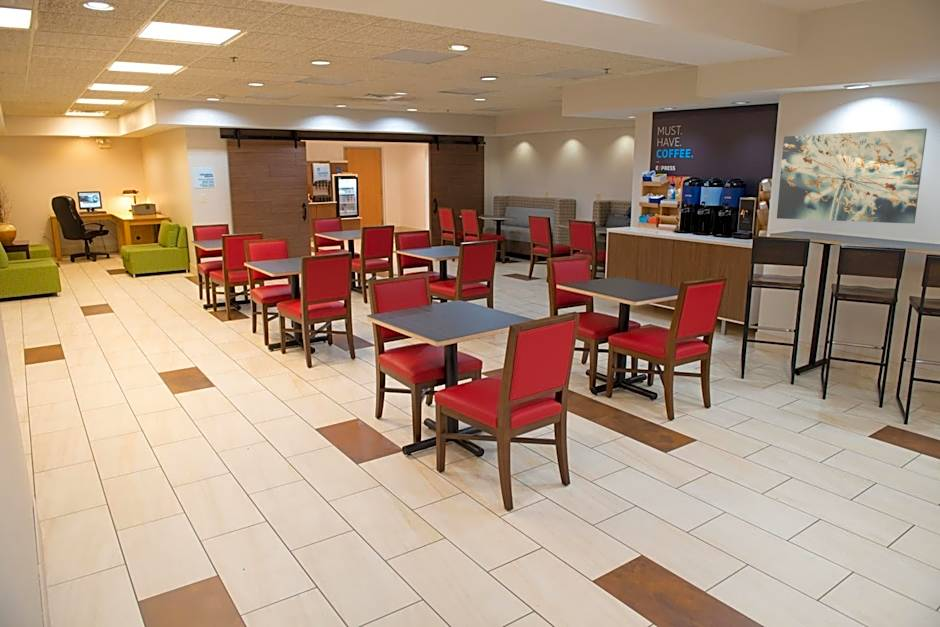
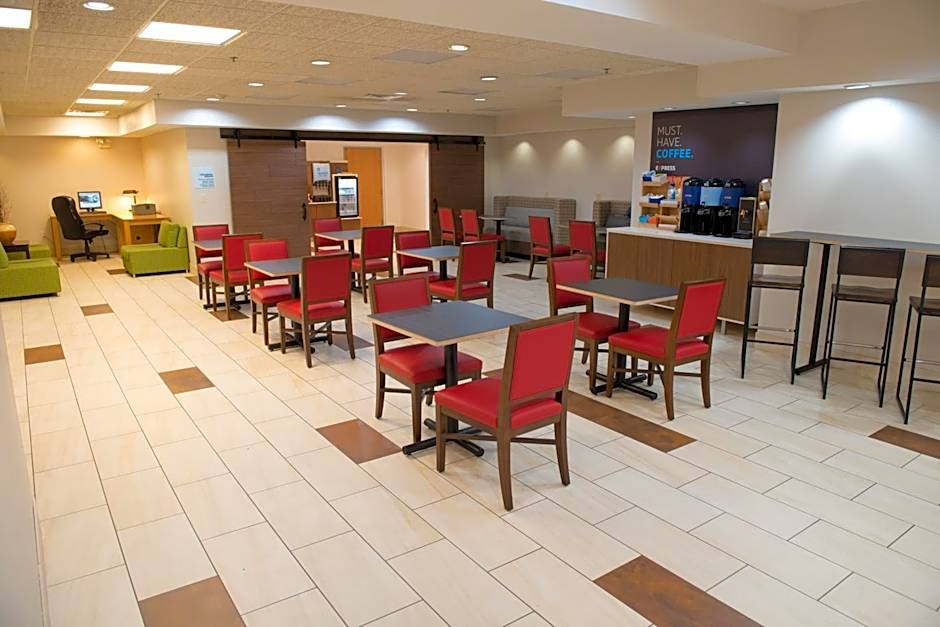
- wall art [776,127,928,225]
